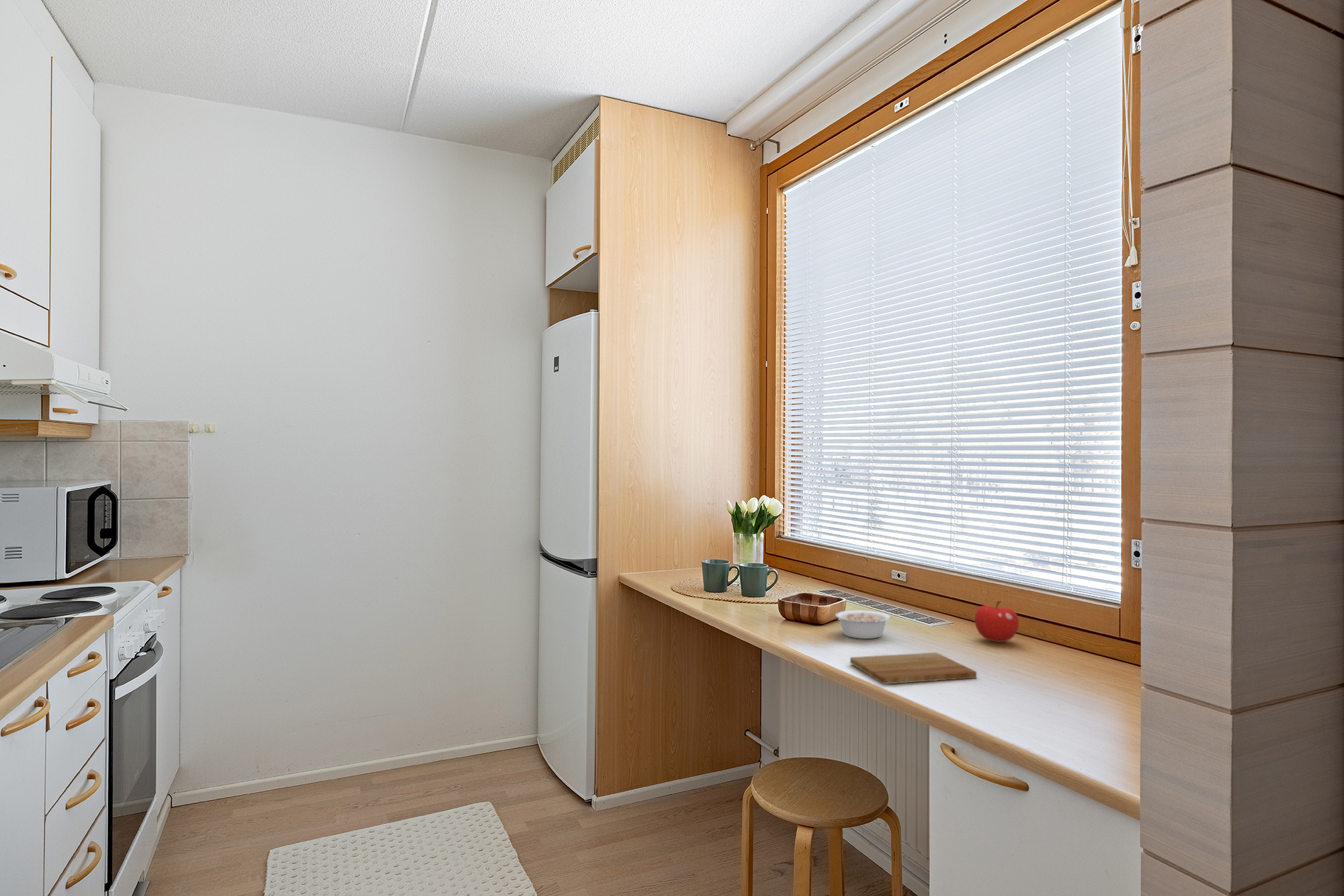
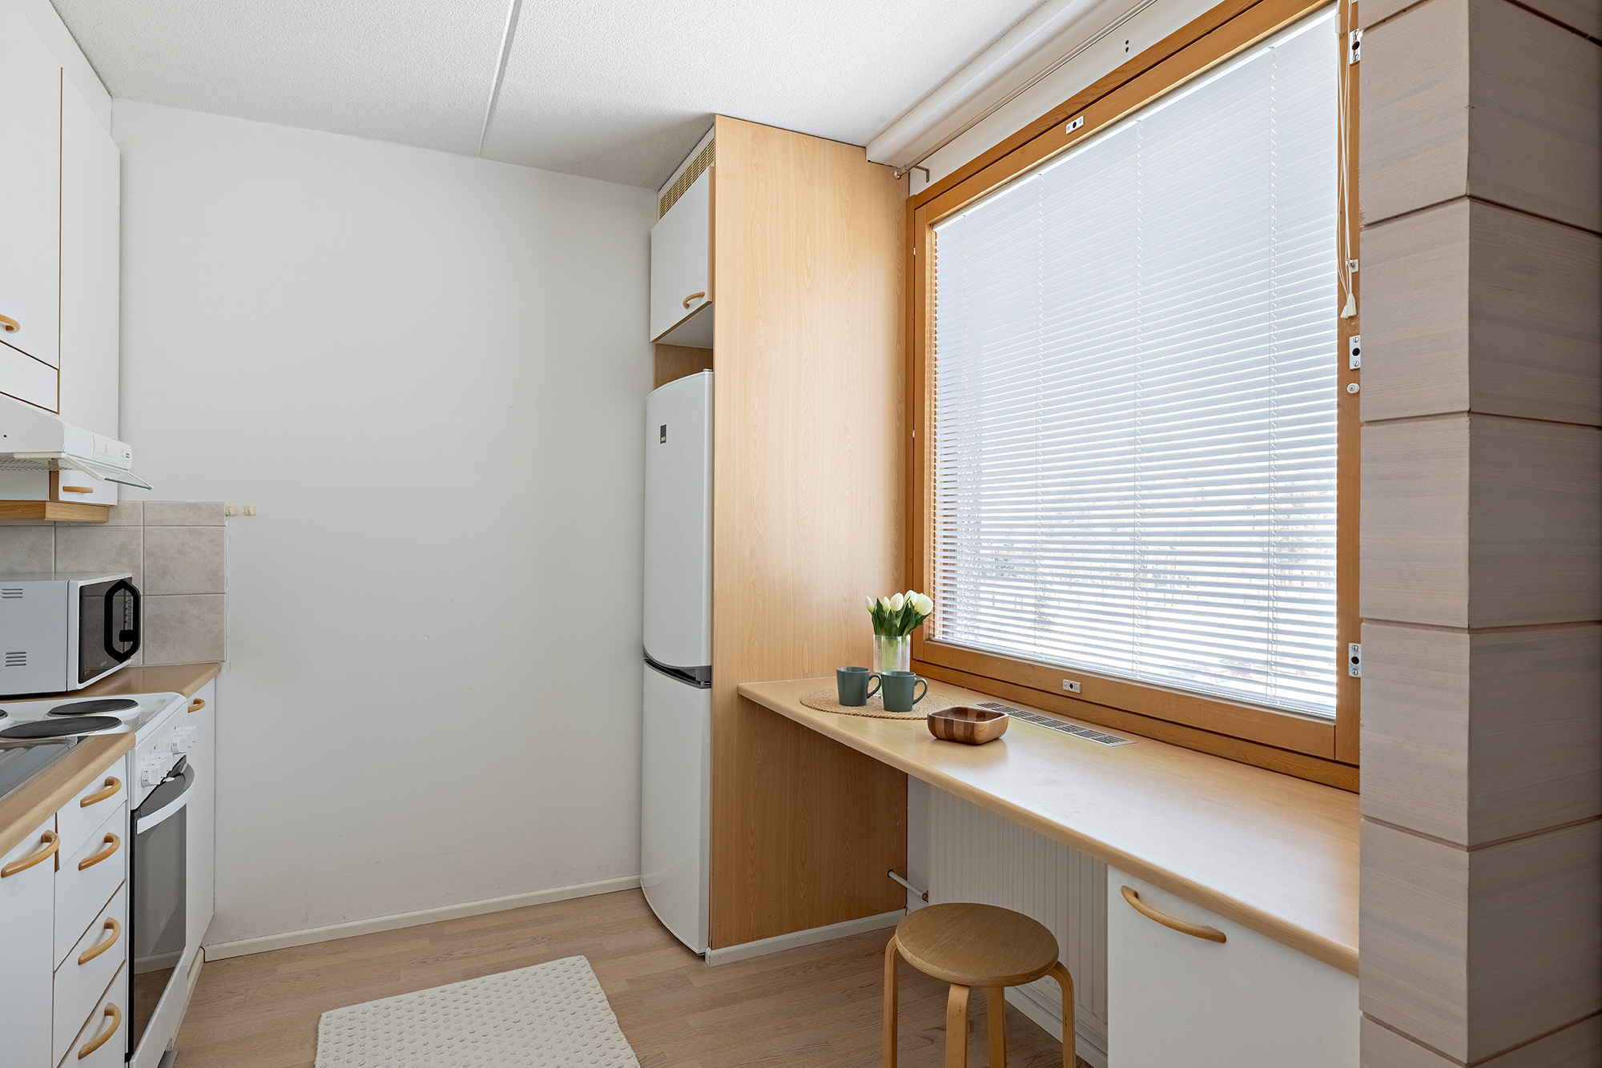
- fruit [974,600,1019,643]
- cutting board [849,652,977,684]
- legume [835,610,902,639]
